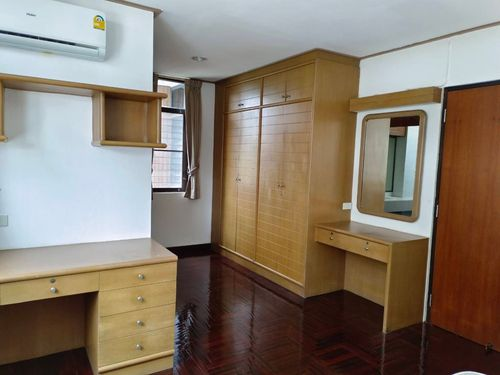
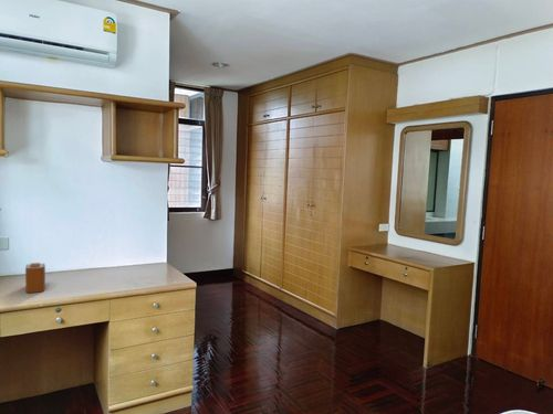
+ alarm clock [24,262,46,294]
